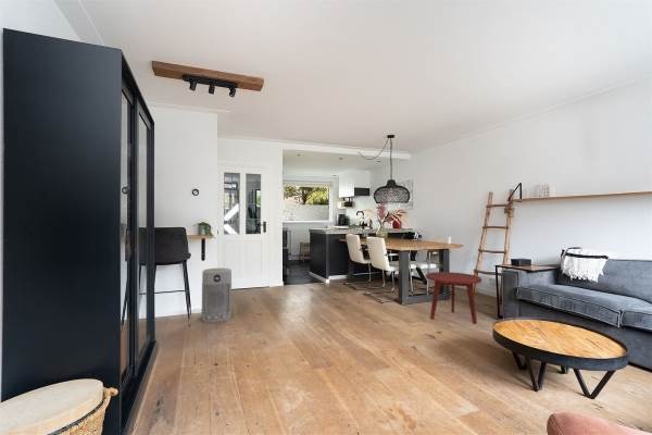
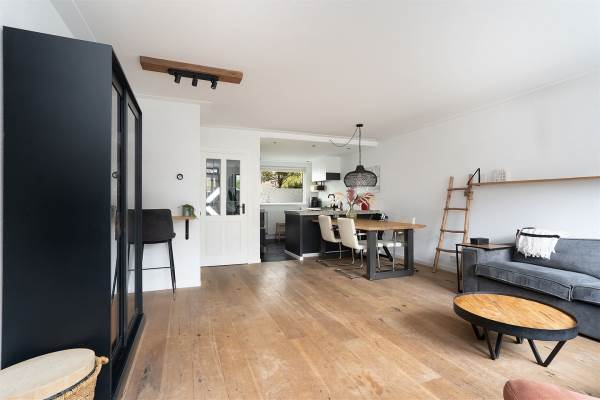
- air purifier [201,266,233,323]
- side table [425,271,482,325]
